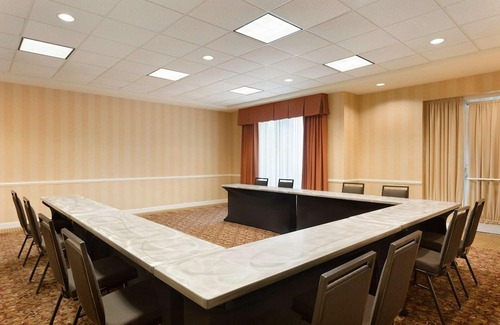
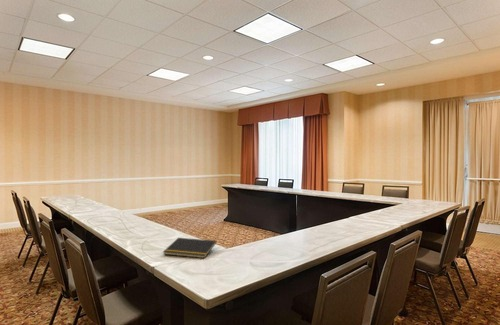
+ notepad [162,237,217,259]
